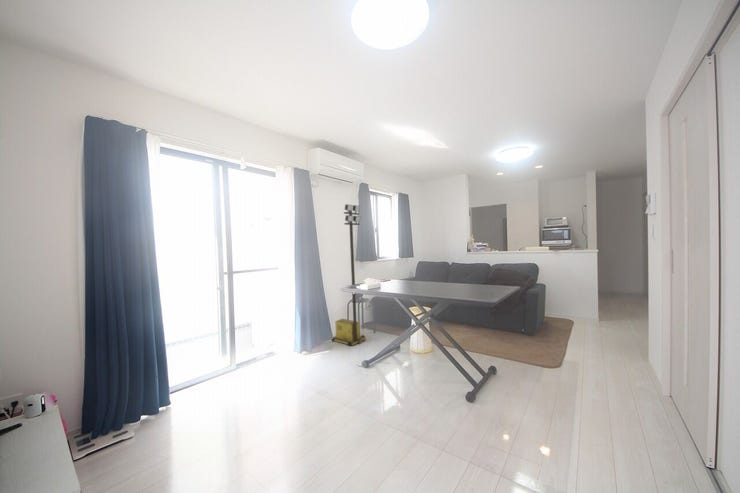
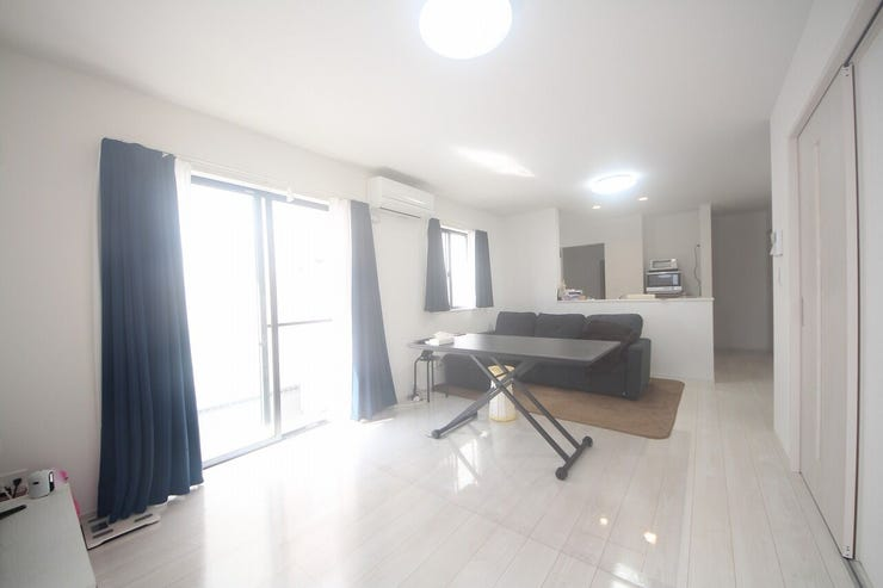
- portable light tower [330,203,367,347]
